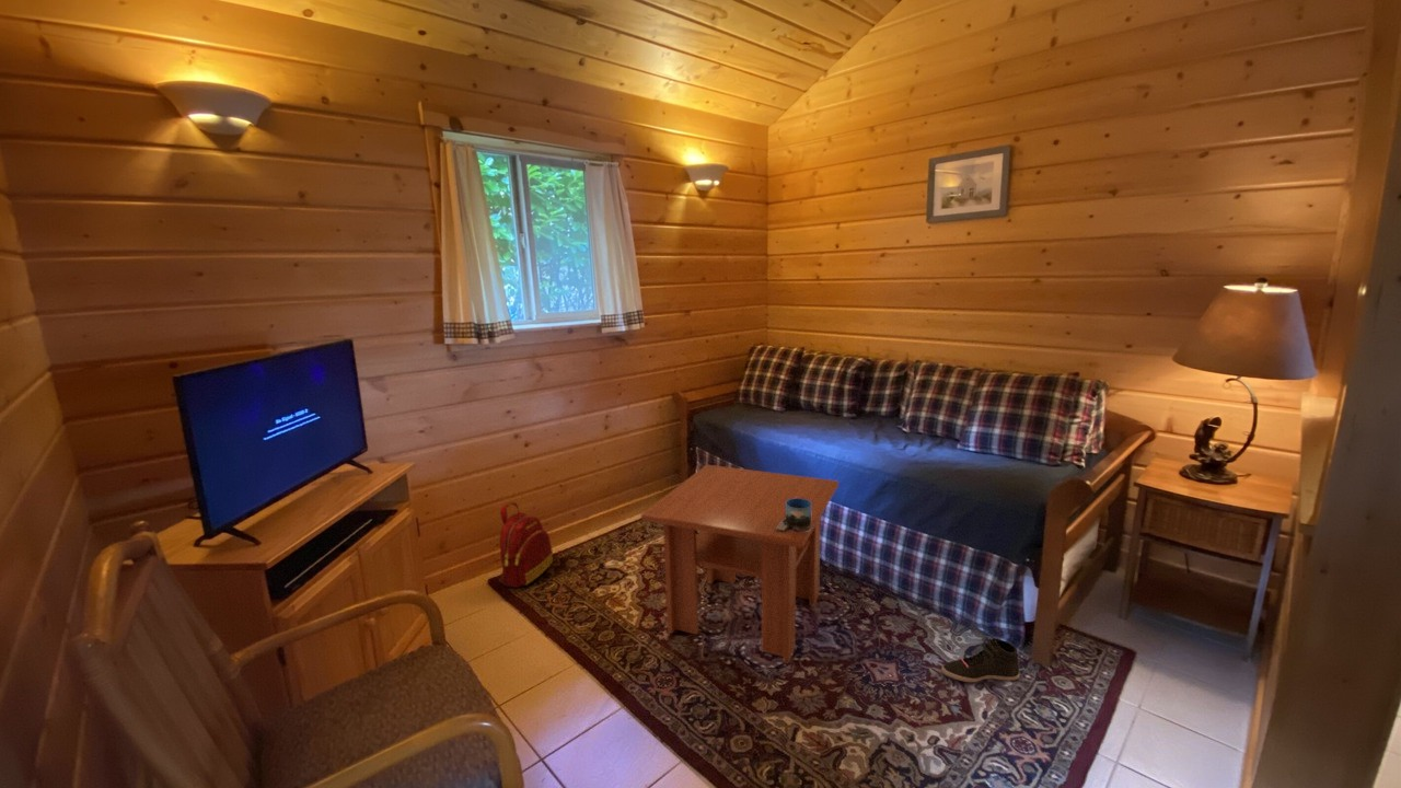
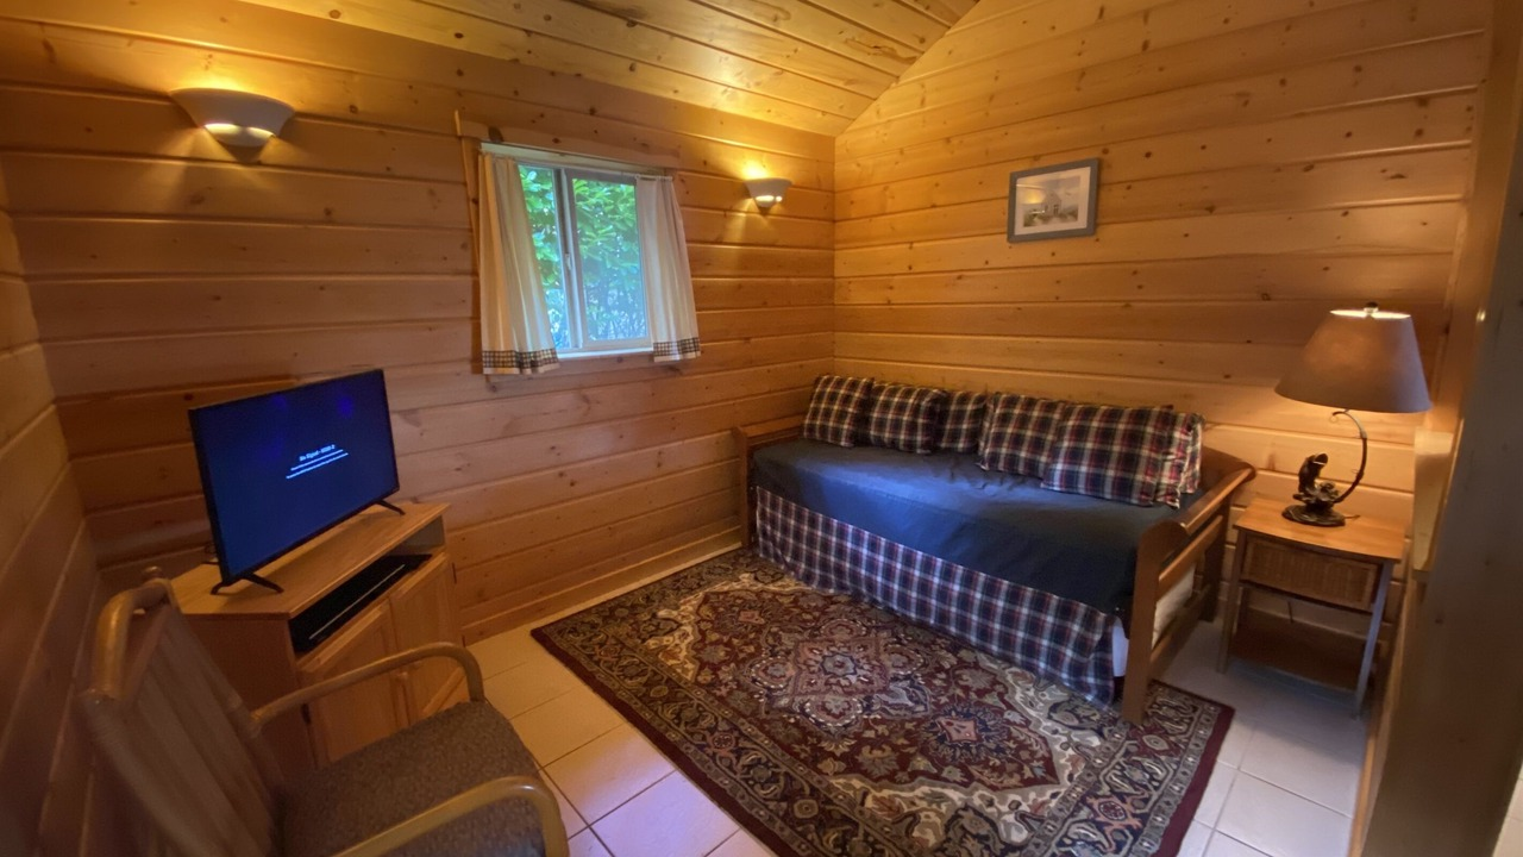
- mug [776,498,811,532]
- sneaker [940,637,1020,683]
- coffee table [640,464,840,664]
- backpack [499,501,554,589]
